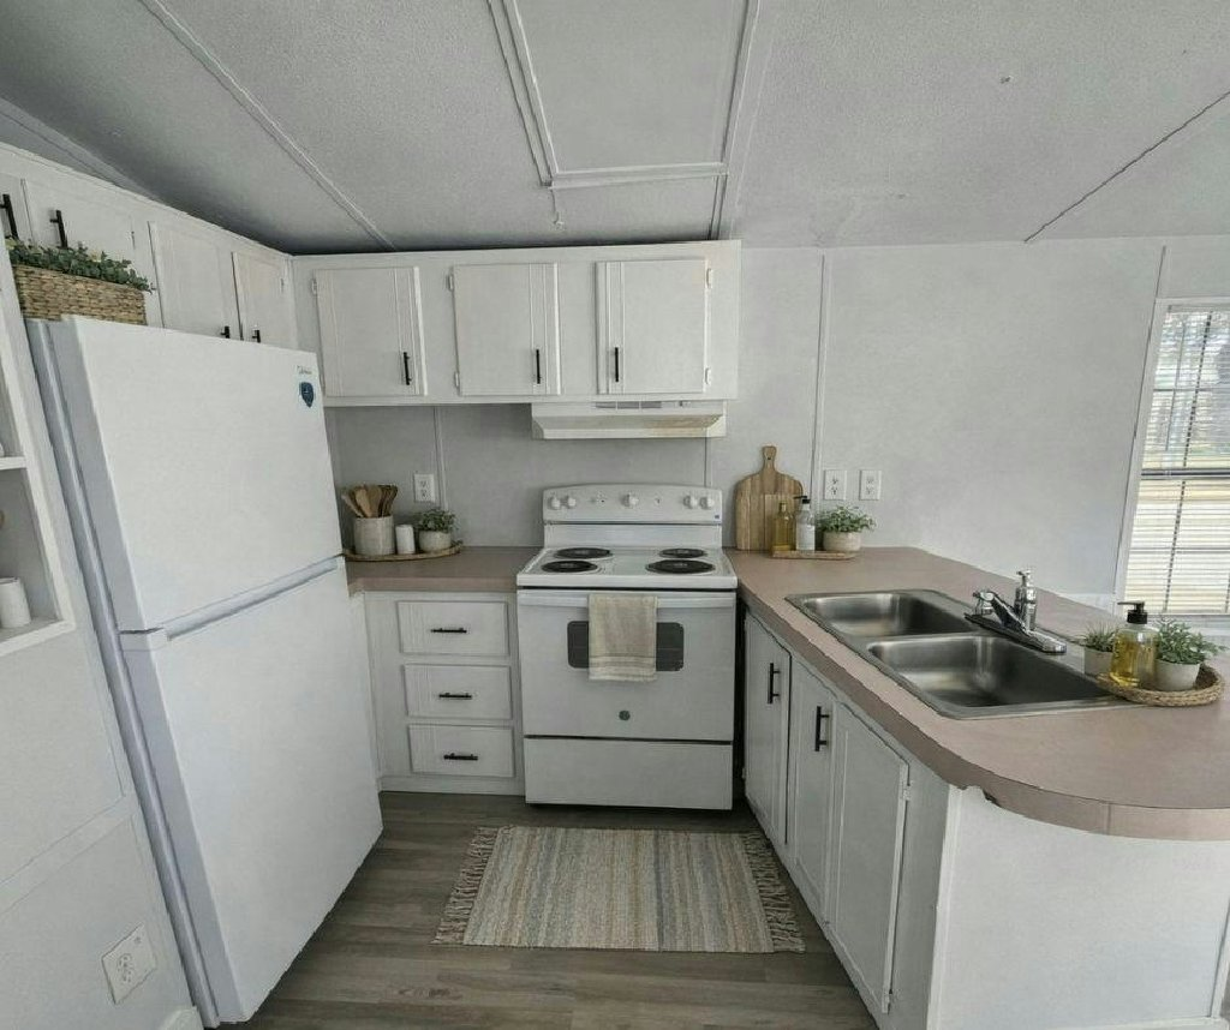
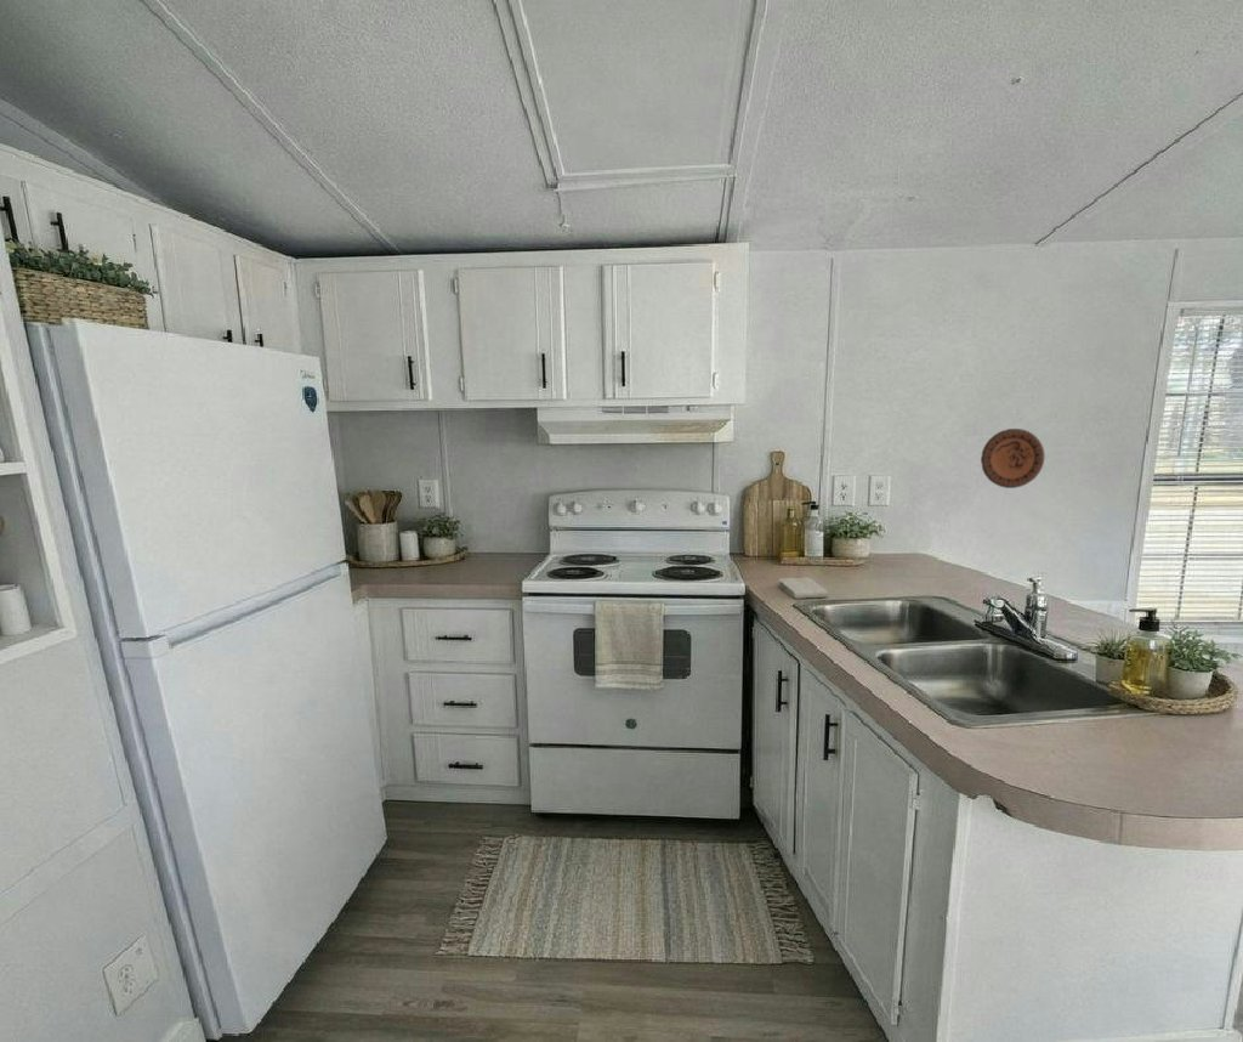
+ washcloth [777,576,829,600]
+ decorative plate [980,427,1045,489]
